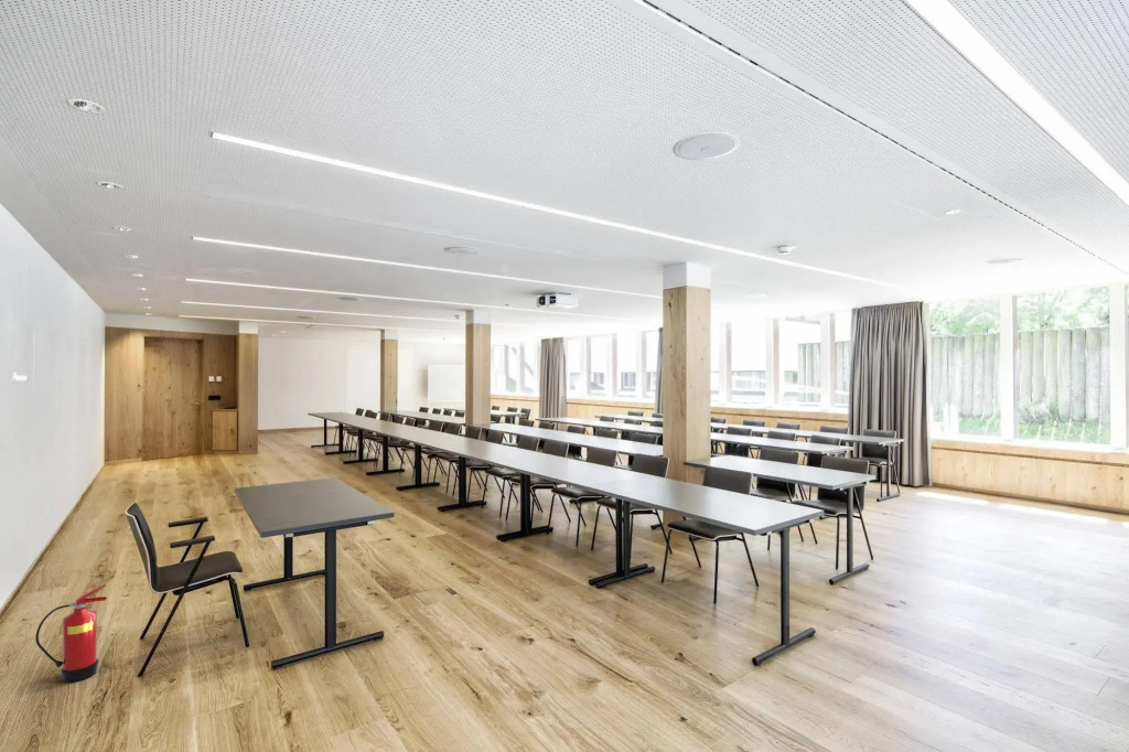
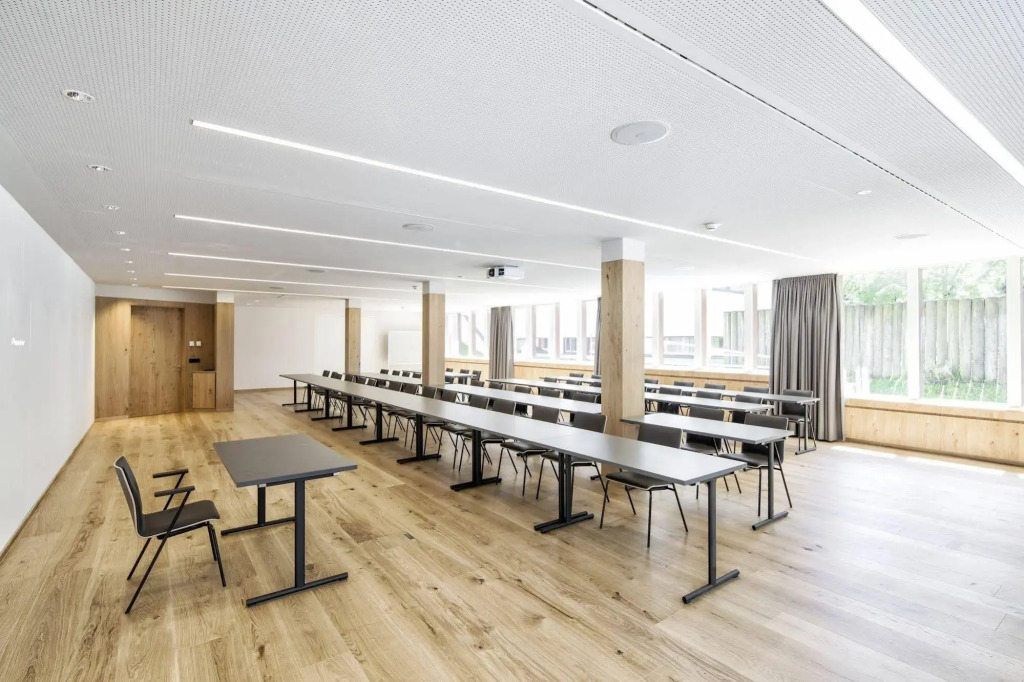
- fire extinguisher [34,582,108,684]
